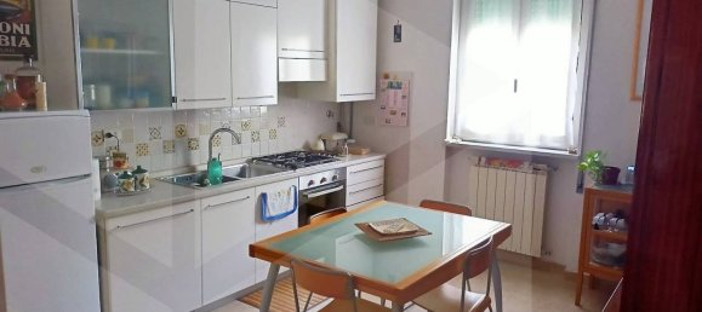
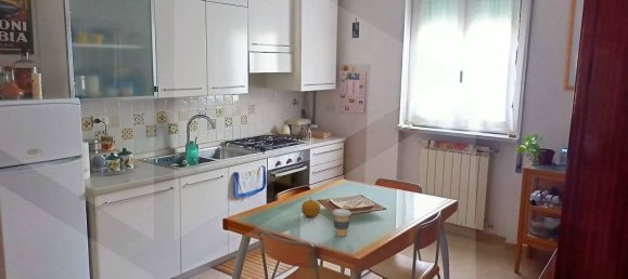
+ fruit [300,196,321,218]
+ coffee cup [332,208,353,238]
